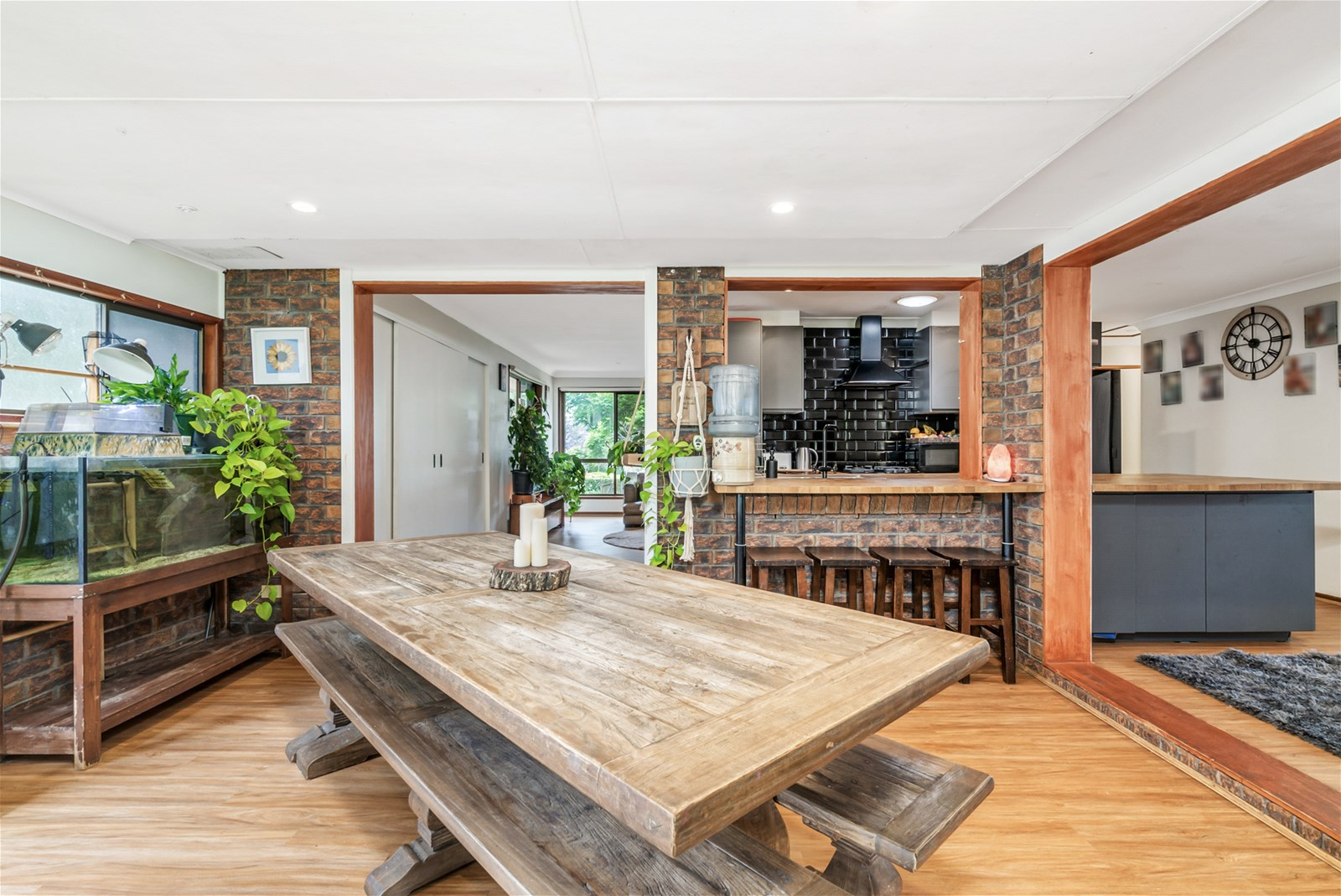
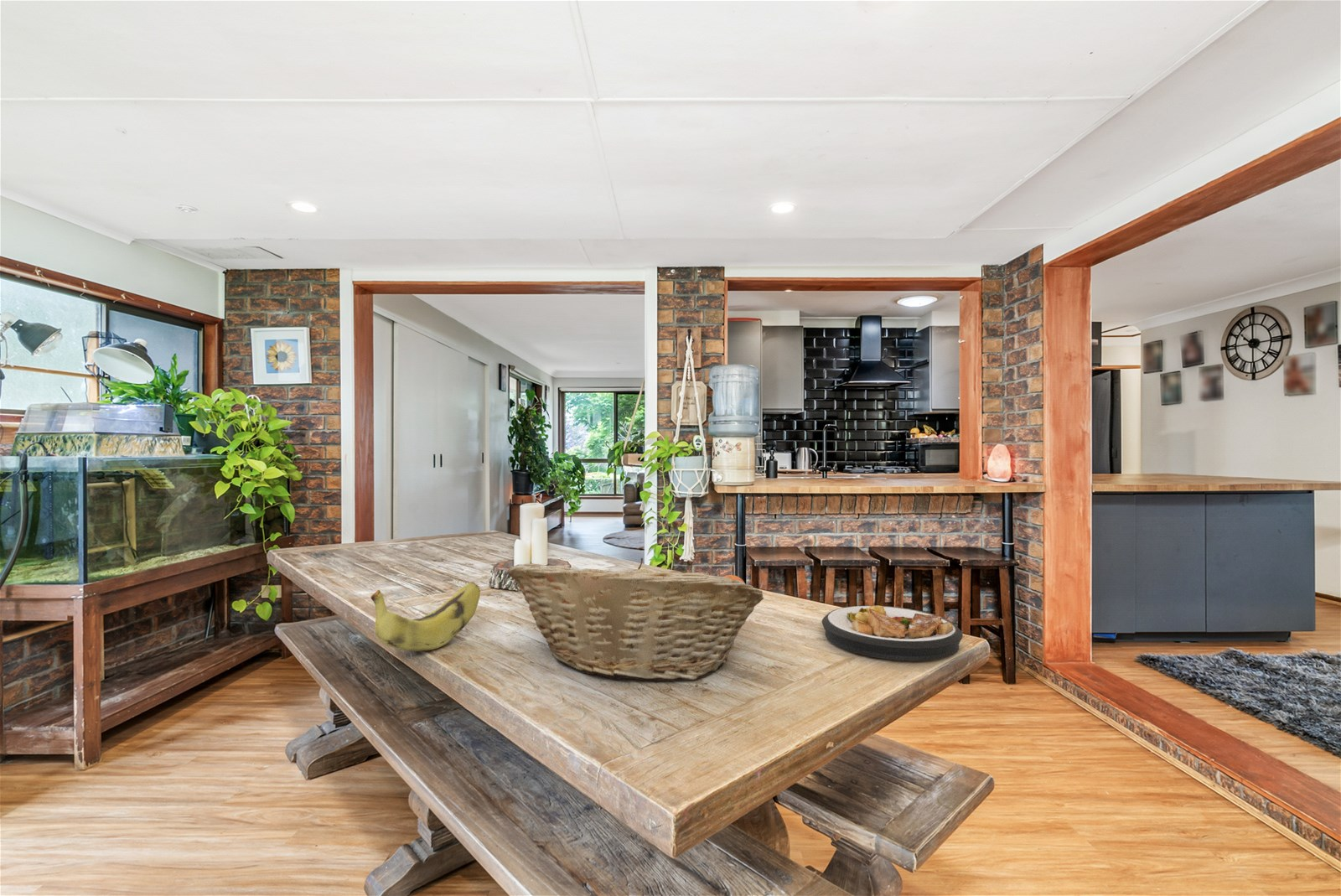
+ fruit basket [506,557,764,682]
+ banana [370,581,481,652]
+ plate [821,605,964,662]
